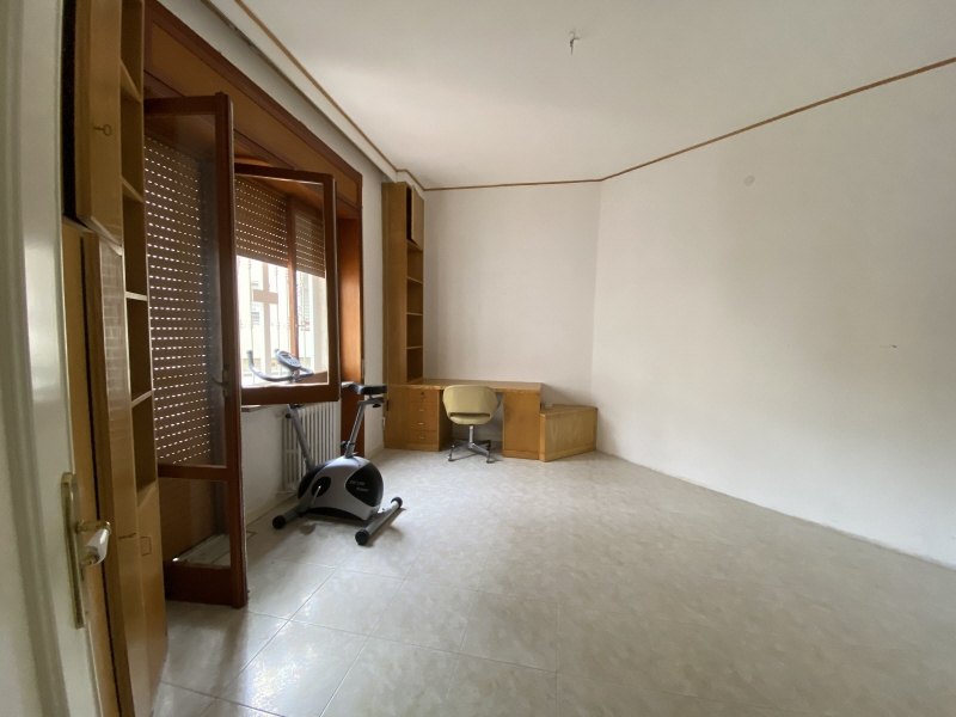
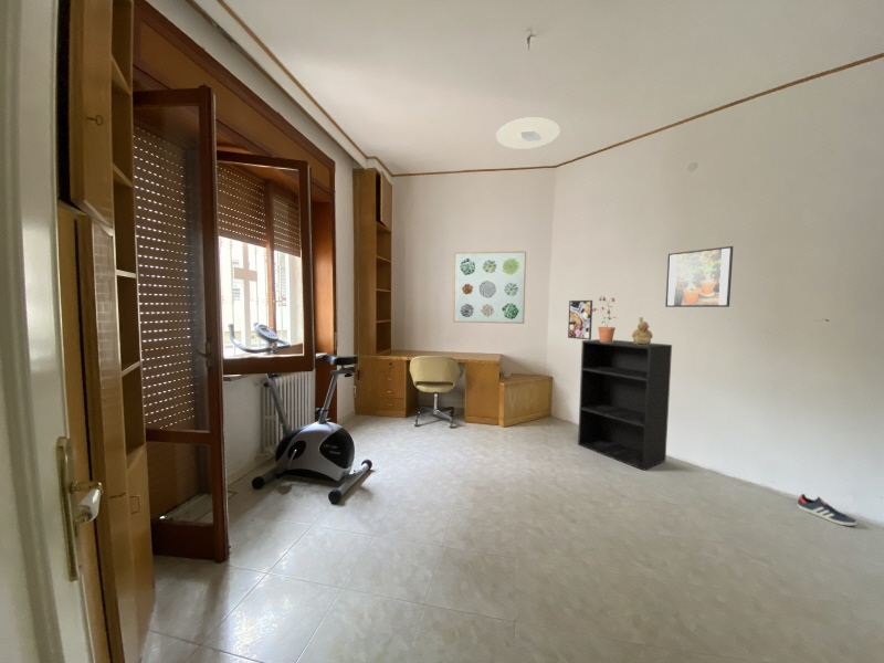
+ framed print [567,299,593,340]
+ bookshelf [577,338,673,472]
+ wall art [452,250,527,325]
+ sneaker [797,493,859,527]
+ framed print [664,245,734,308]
+ ceiling light [495,116,561,150]
+ potted plant [591,295,618,343]
+ ceramic vessel [631,316,654,345]
